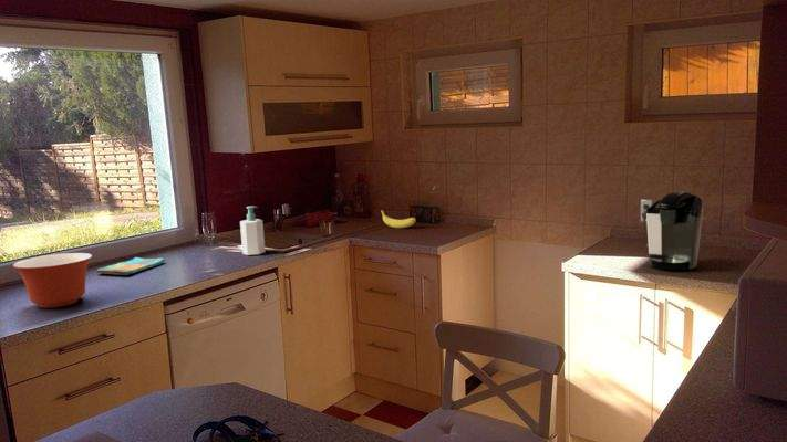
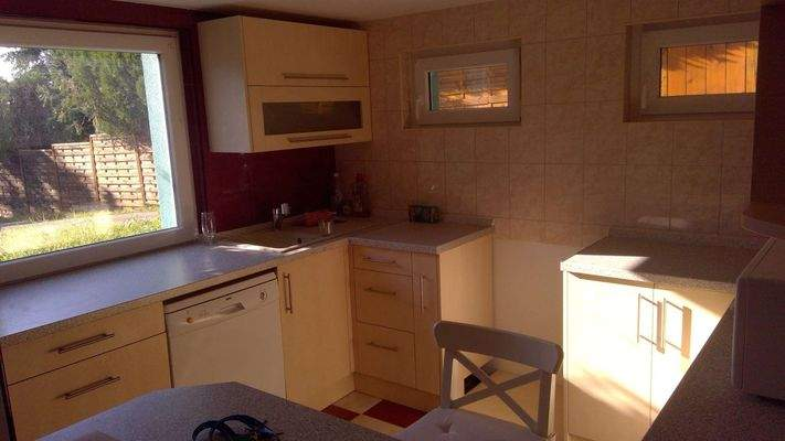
- soap bottle [239,206,266,256]
- mixing bowl [12,252,93,308]
- coffee maker [640,190,704,271]
- fruit [380,209,417,229]
- dish towel [95,256,166,276]
